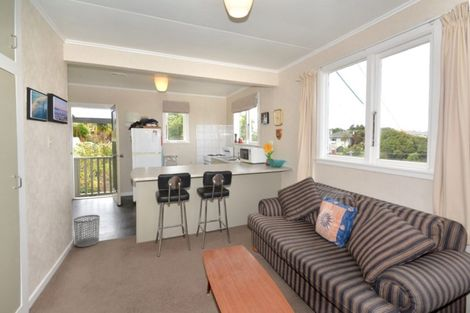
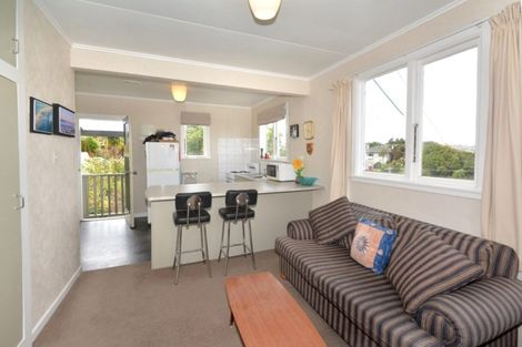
- waste bin [73,214,101,248]
